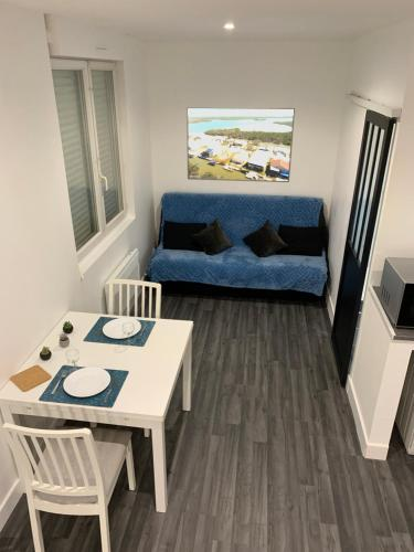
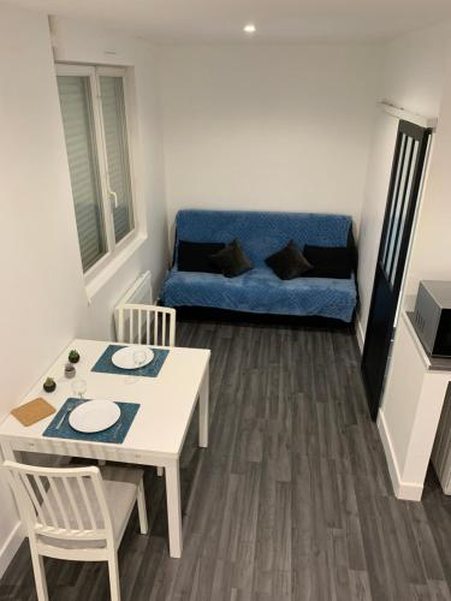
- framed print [185,106,296,183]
